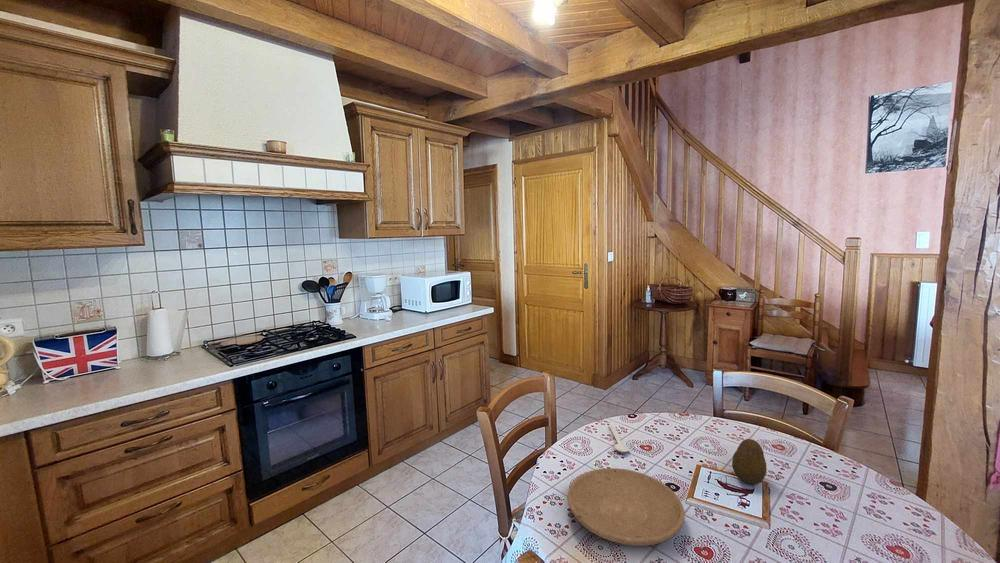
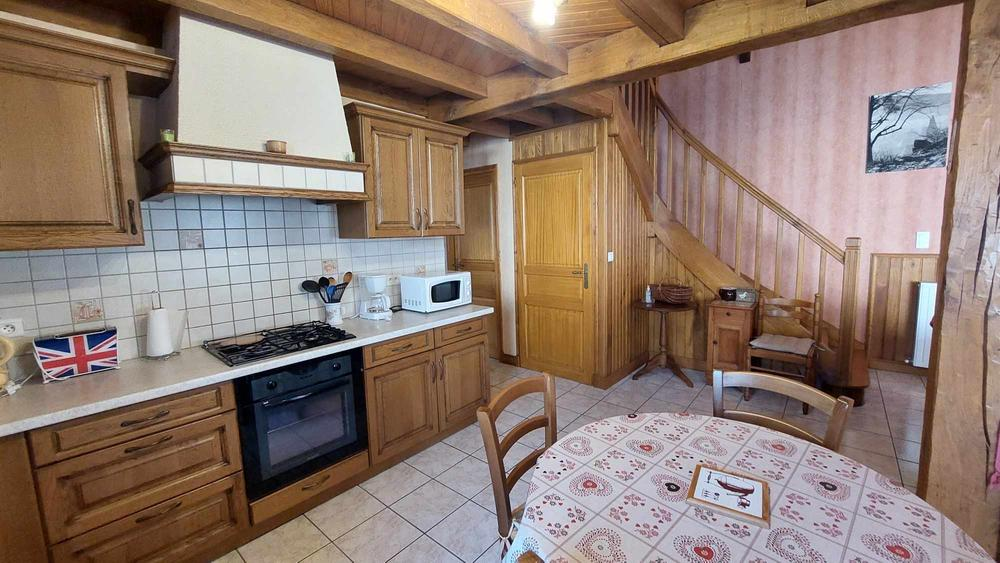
- spoon [608,424,630,453]
- fruit [731,438,768,485]
- plate [566,467,686,547]
